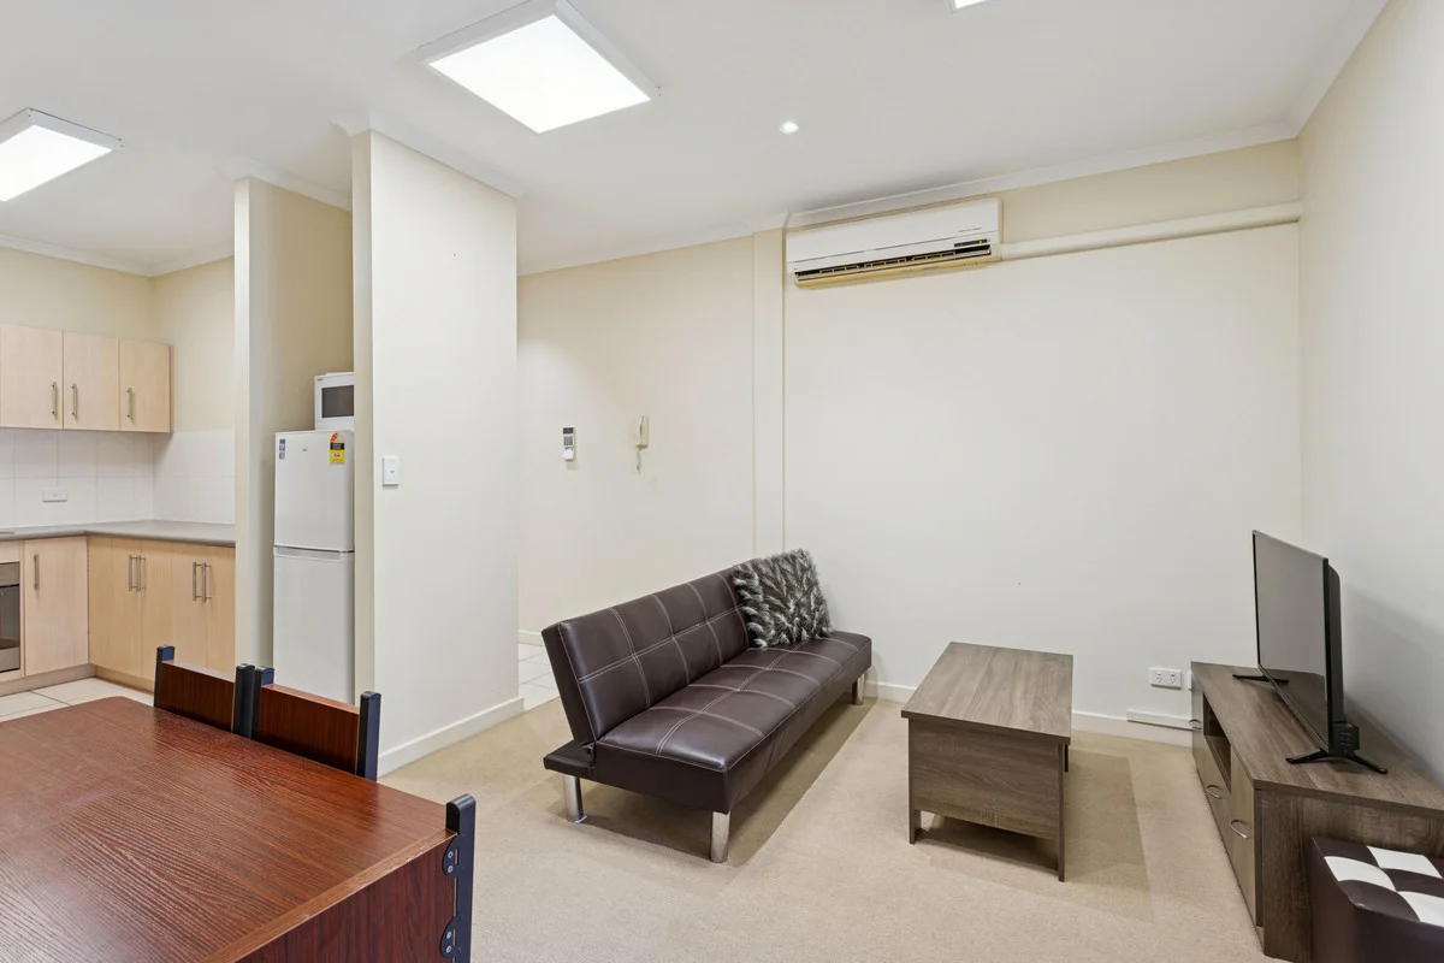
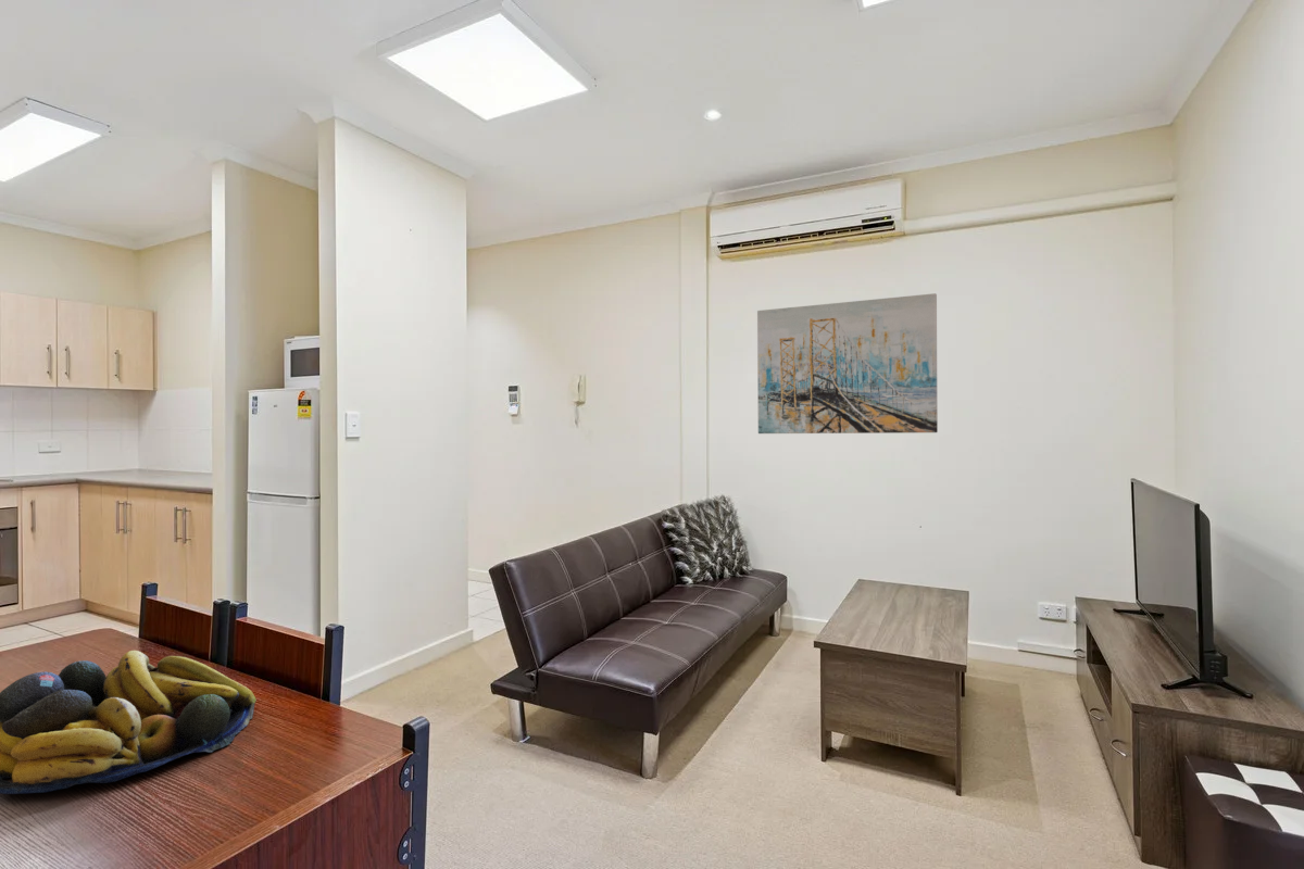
+ wall art [756,292,939,434]
+ fruit bowl [0,650,258,795]
